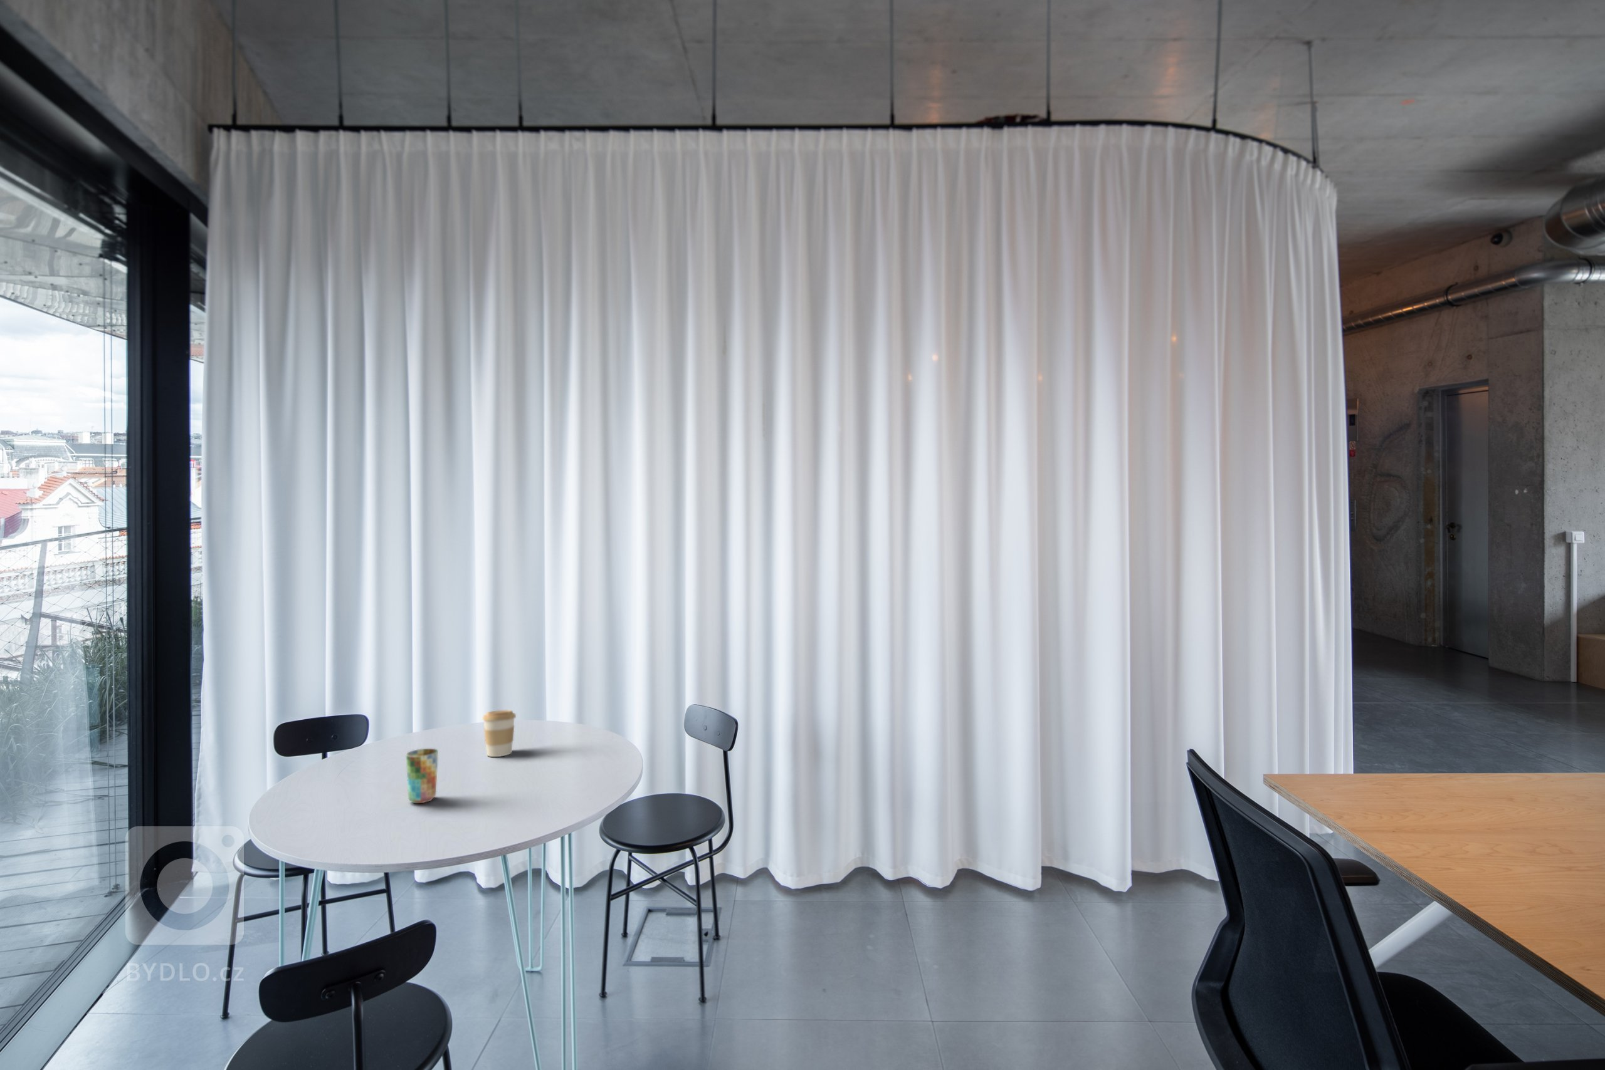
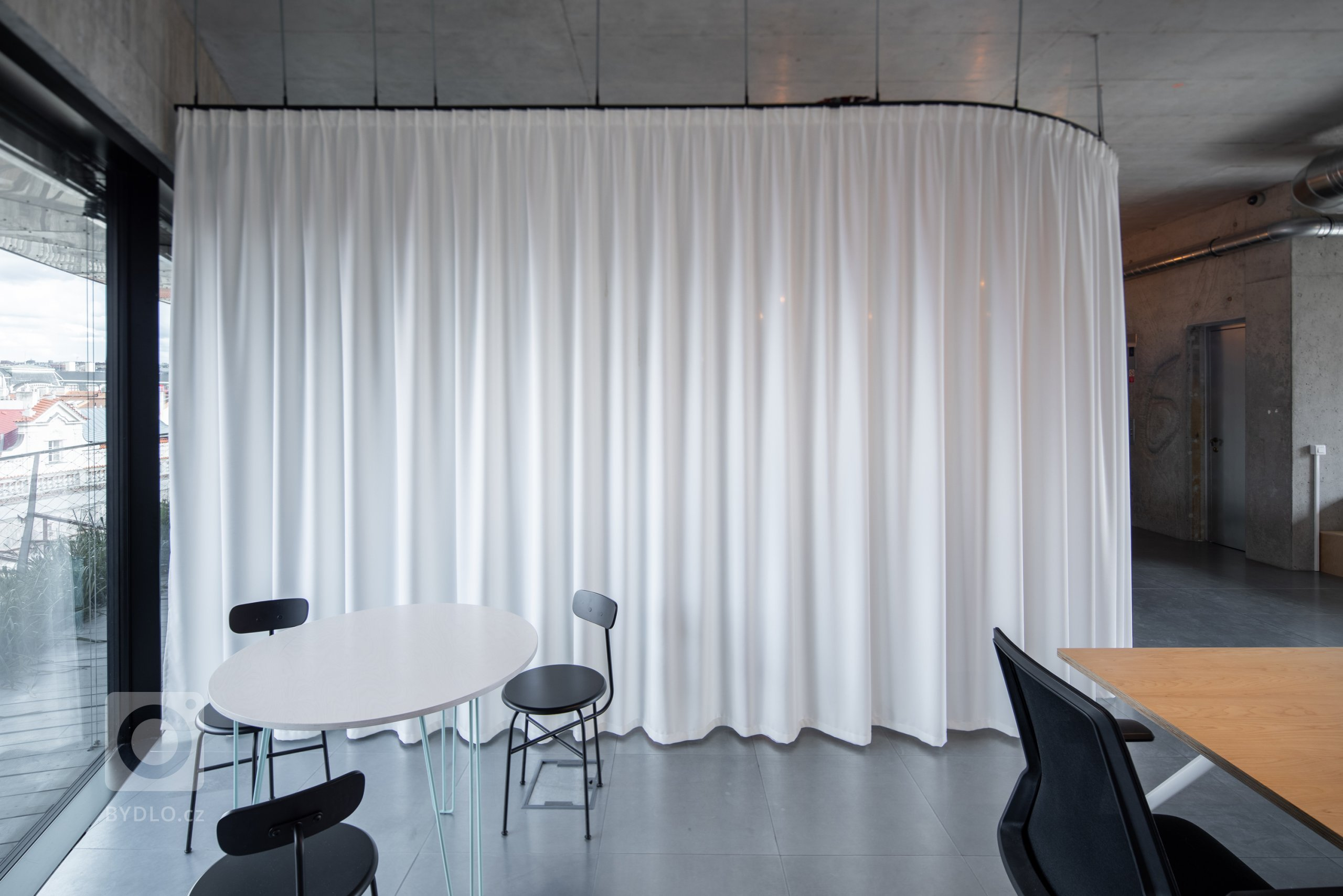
- cup [405,748,439,804]
- coffee cup [482,709,516,757]
